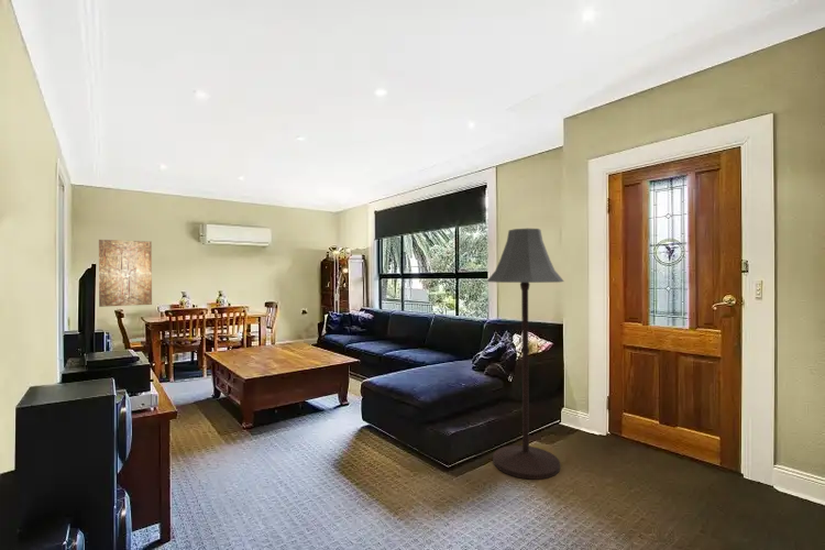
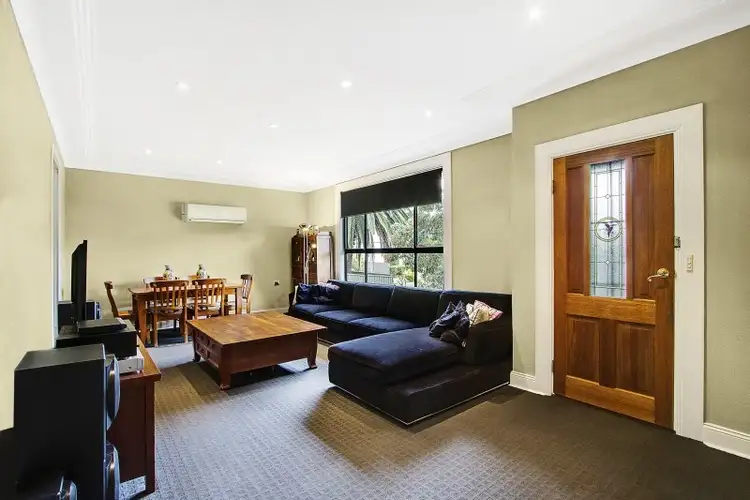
- wall art [98,239,153,308]
- floor lamp [486,228,565,481]
